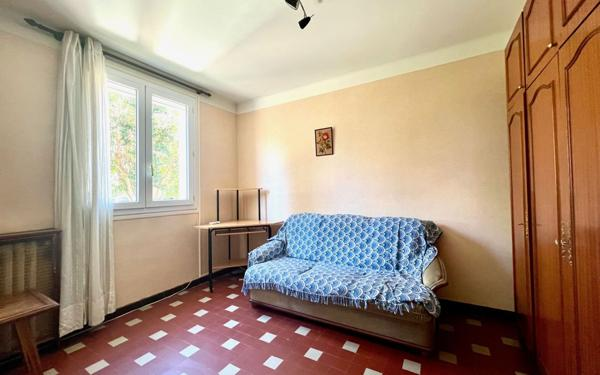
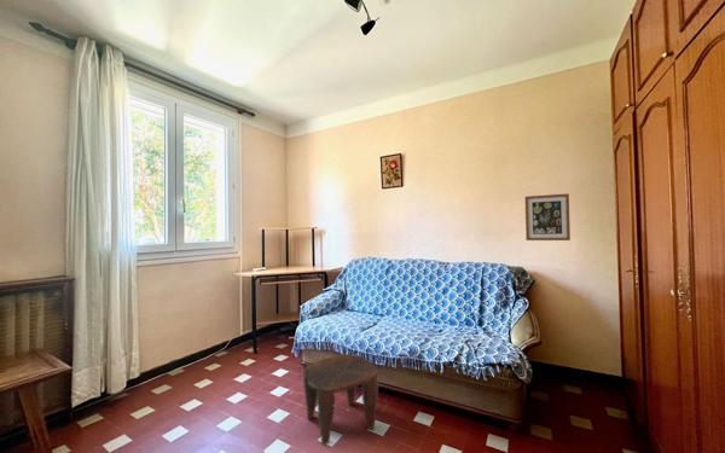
+ wall art [524,192,572,242]
+ stool [302,353,379,447]
